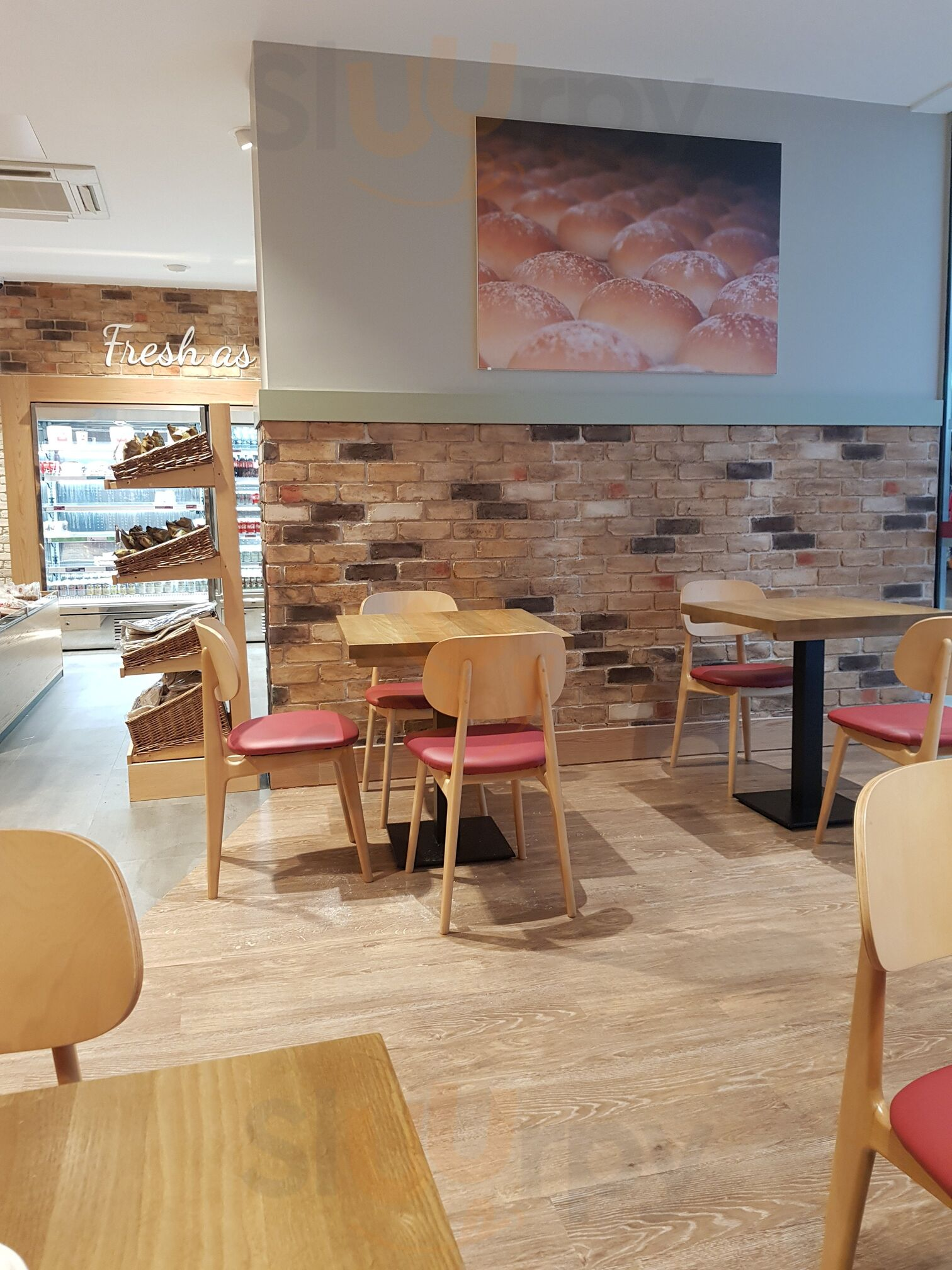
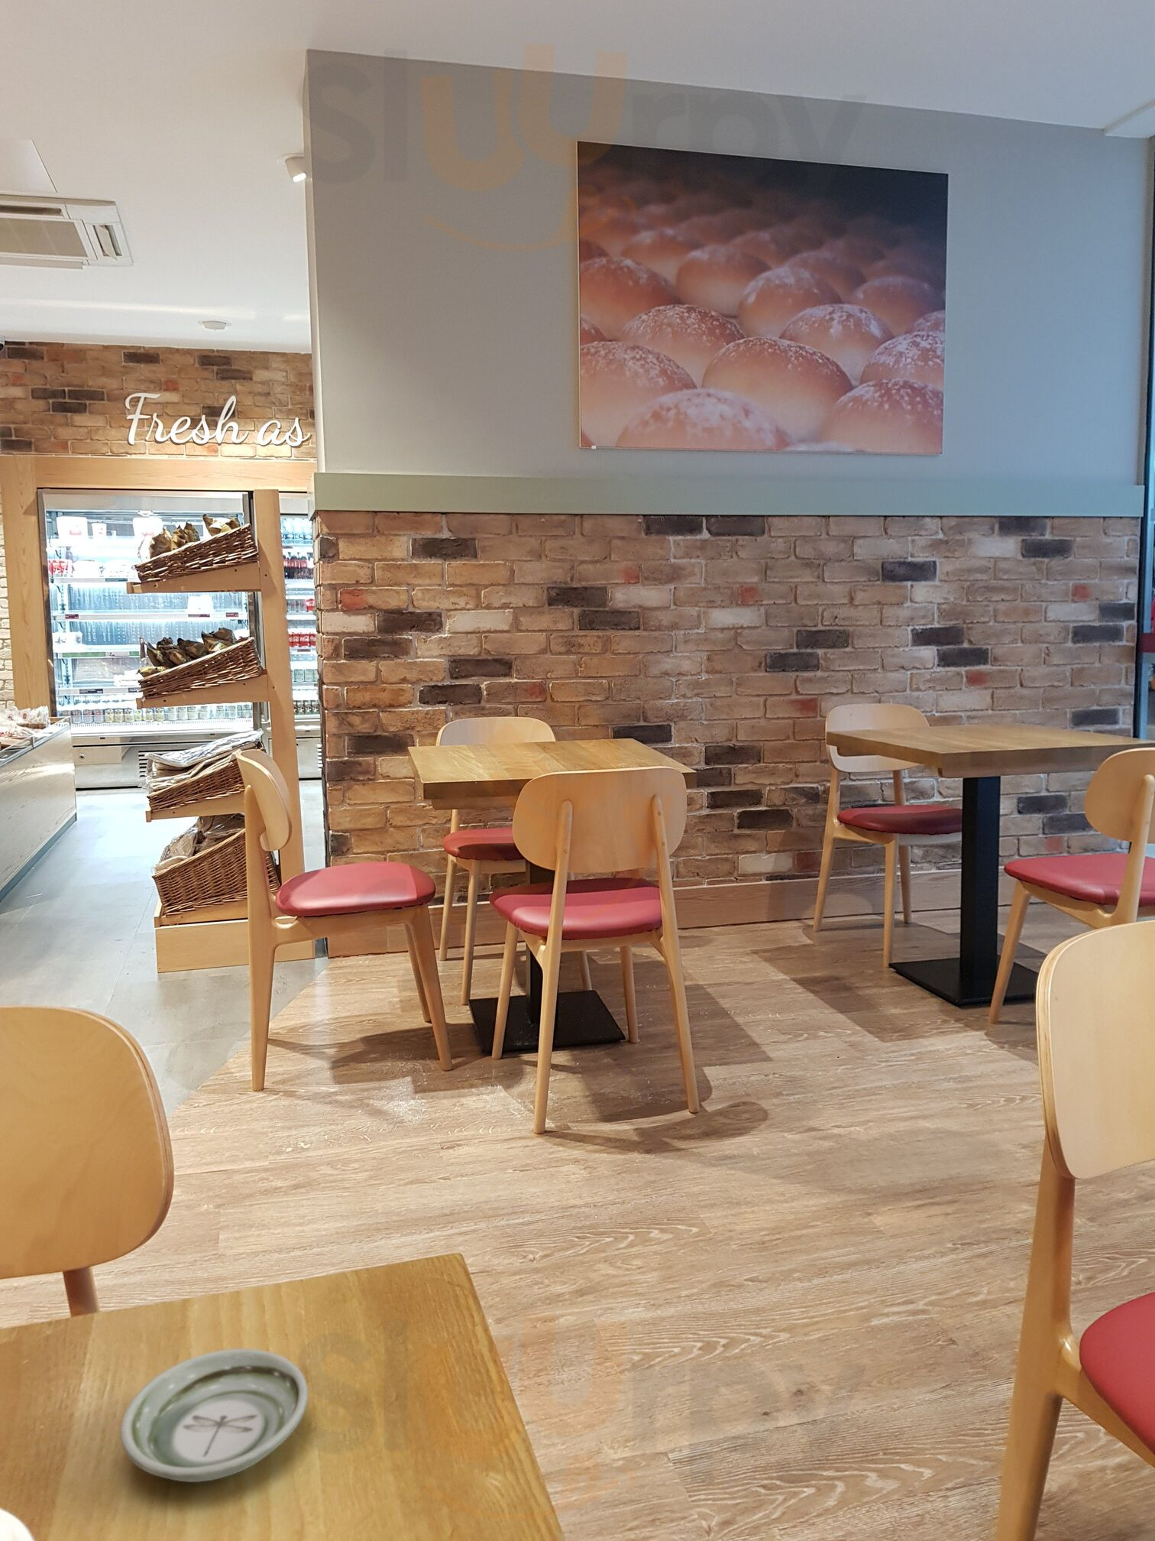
+ saucer [120,1348,308,1483]
